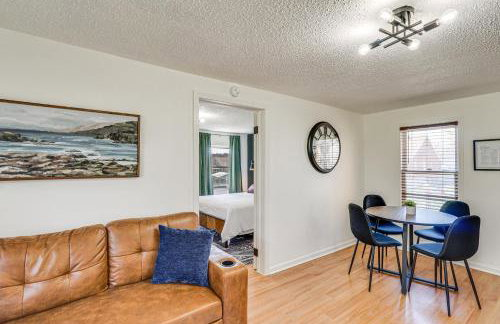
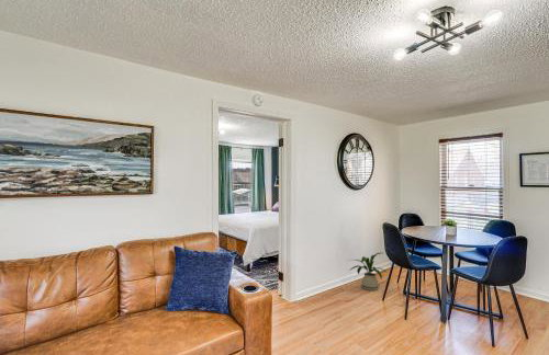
+ house plant [347,252,386,291]
